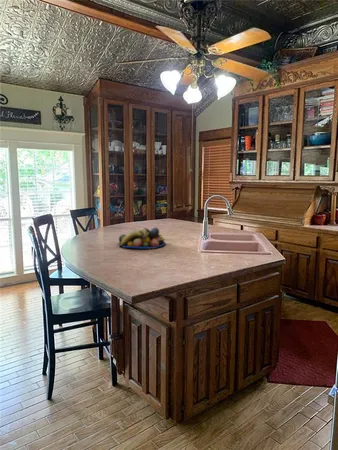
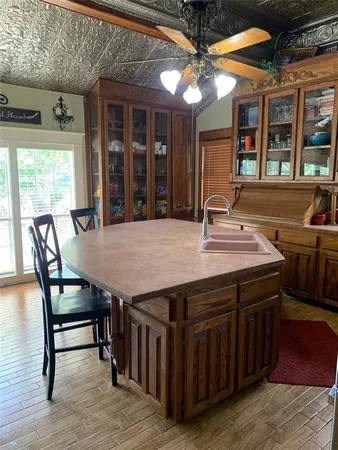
- fruit bowl [118,227,167,249]
